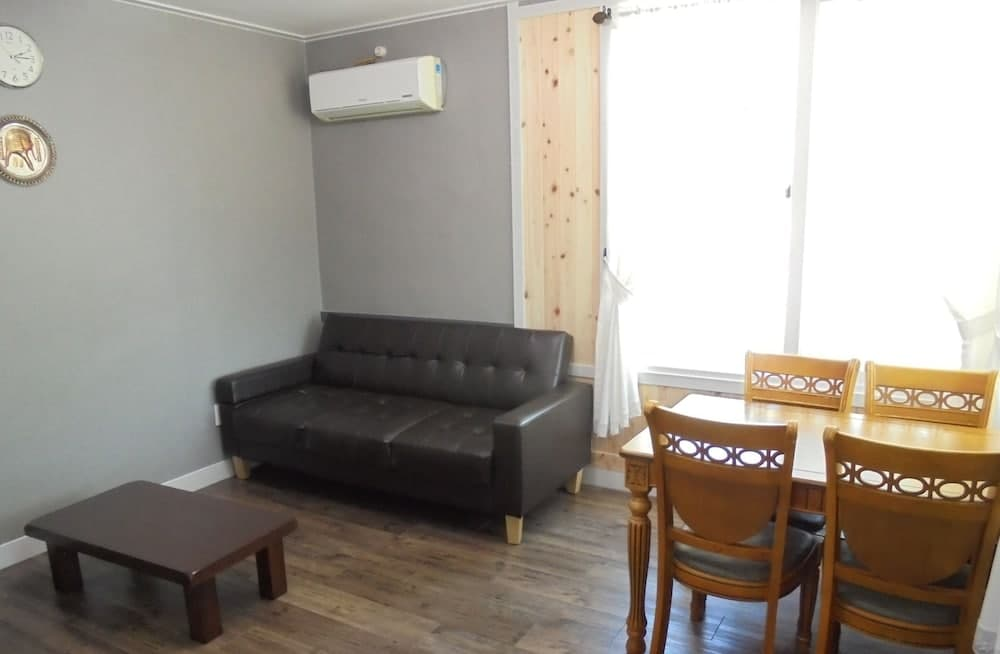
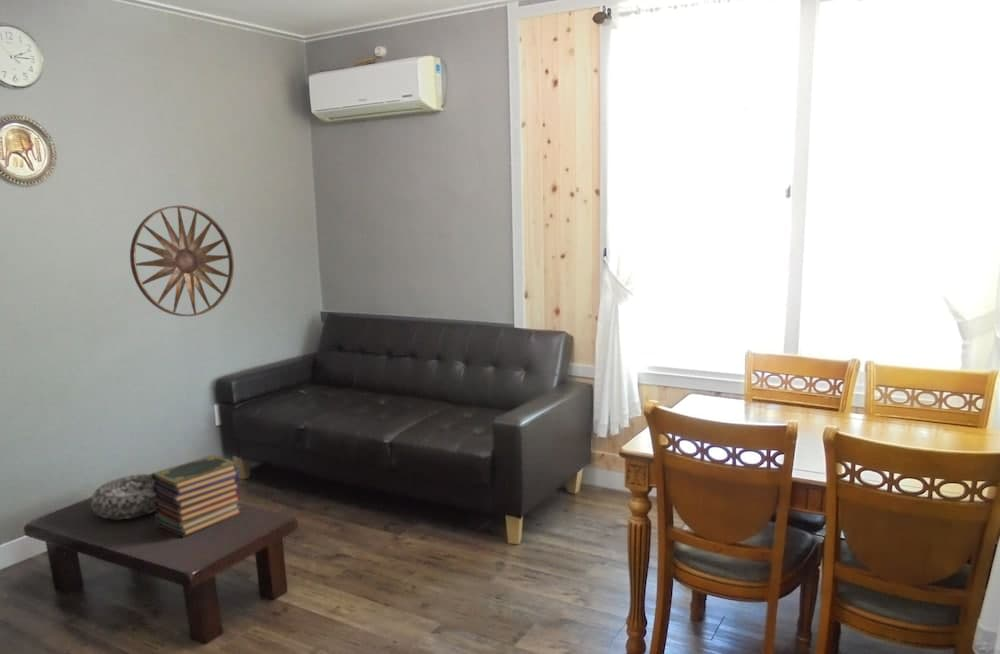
+ book stack [150,454,244,538]
+ wall art [129,205,235,317]
+ decorative bowl [90,473,157,520]
